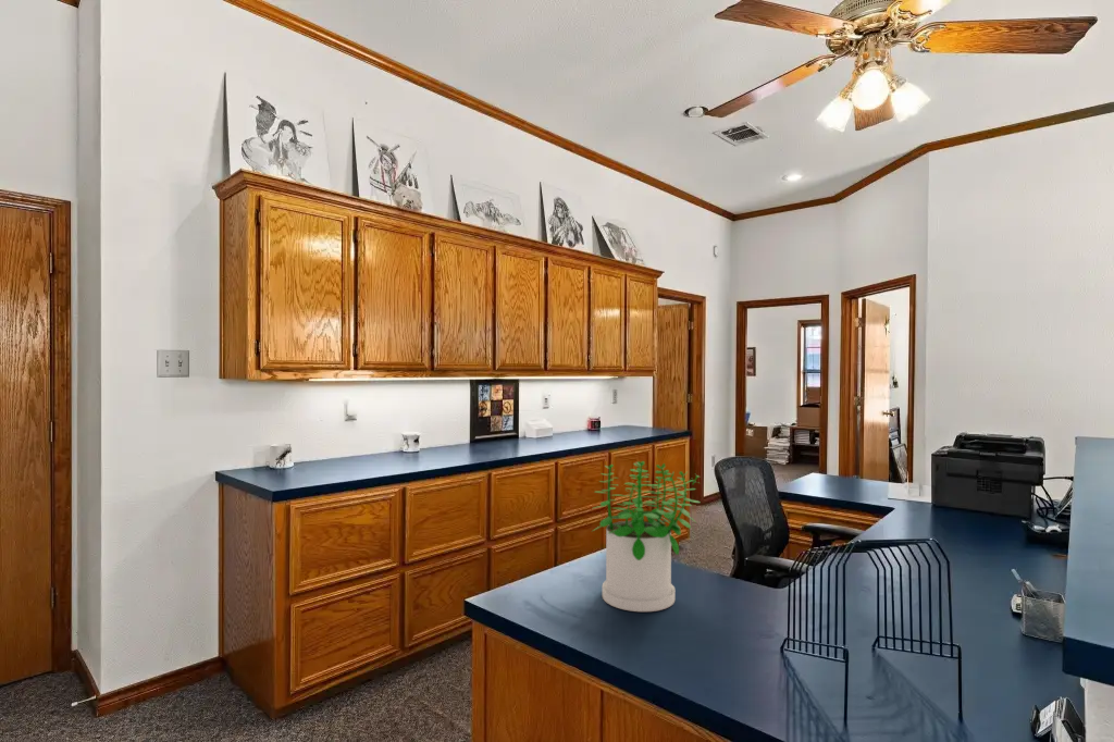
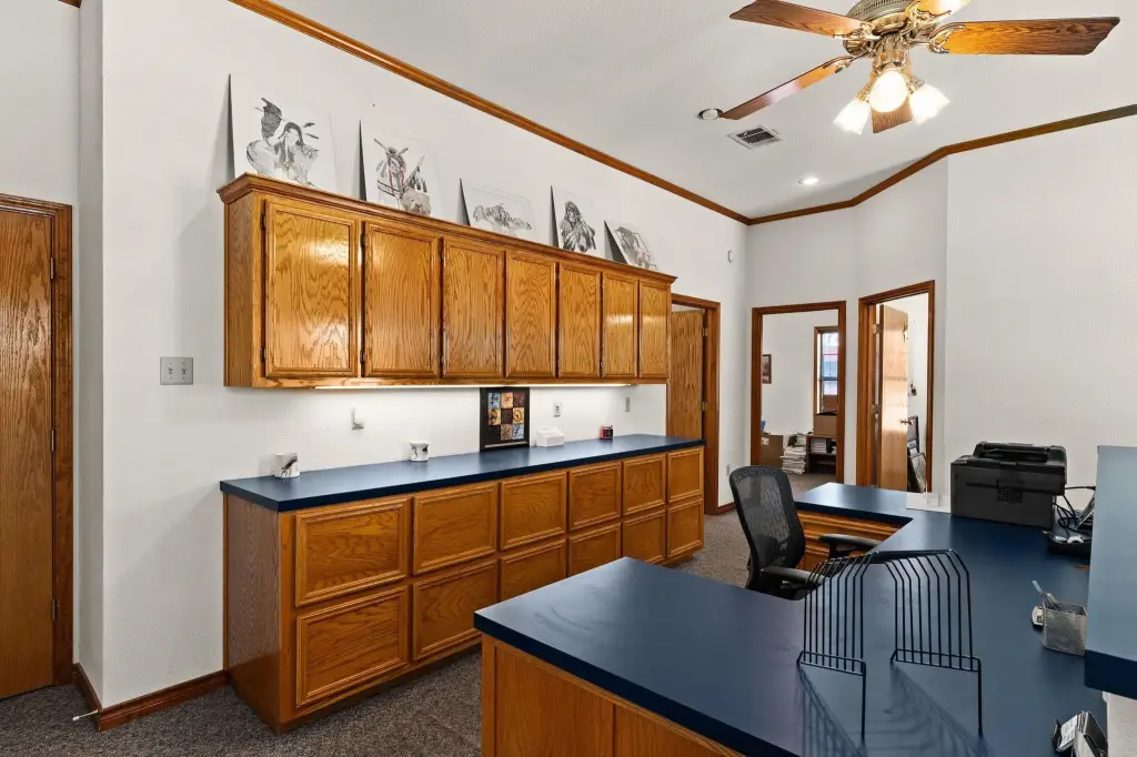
- potted plant [592,460,701,613]
